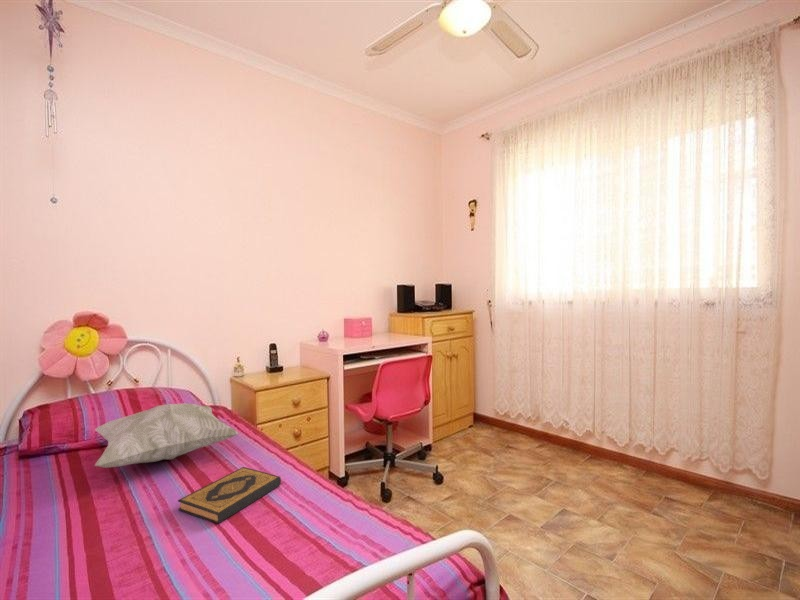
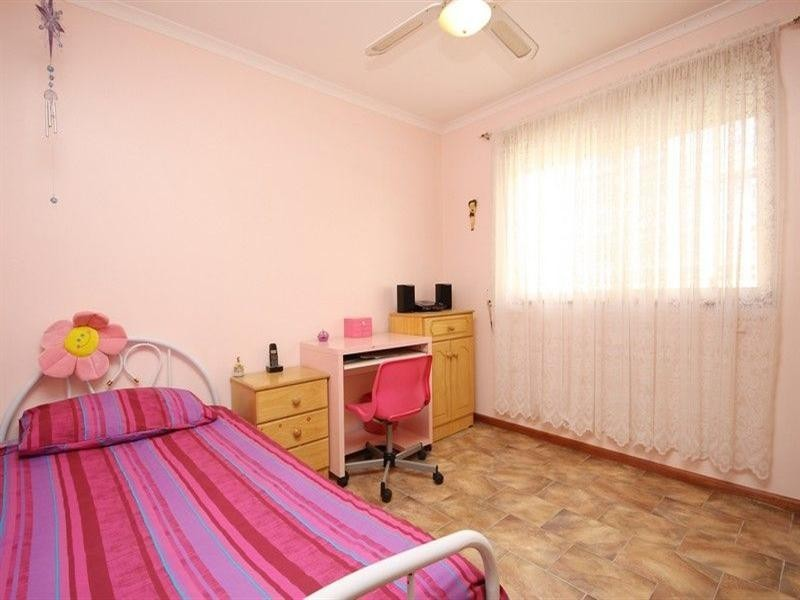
- decorative pillow [94,402,239,469]
- hardback book [177,466,282,524]
